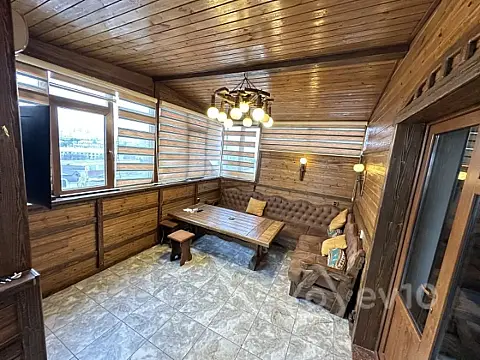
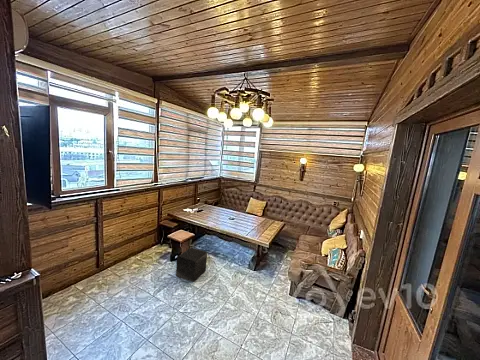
+ speaker [175,247,208,283]
